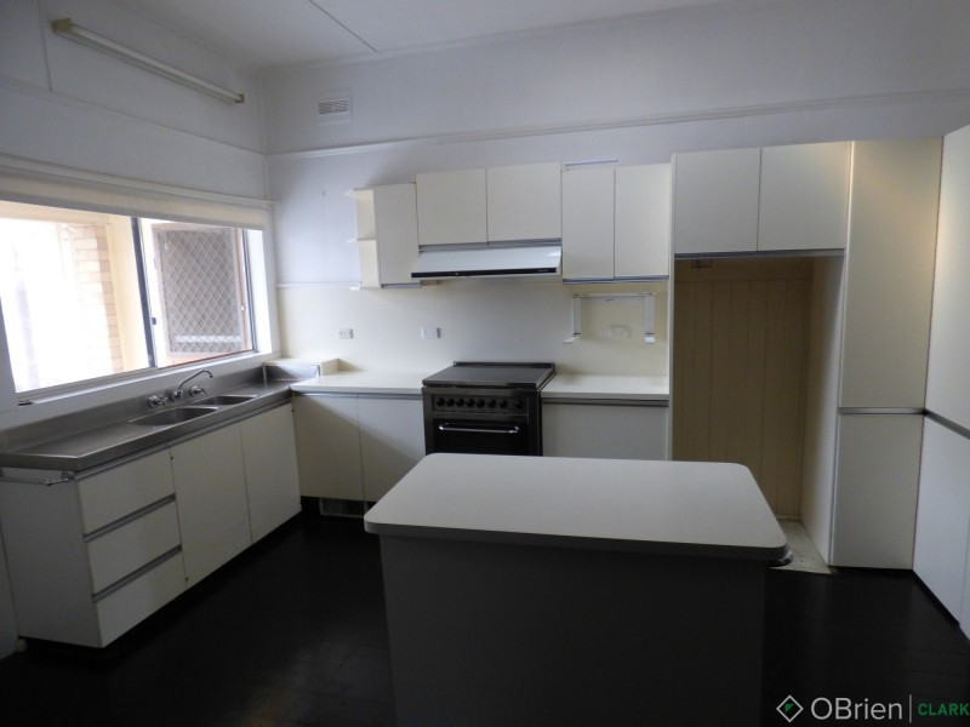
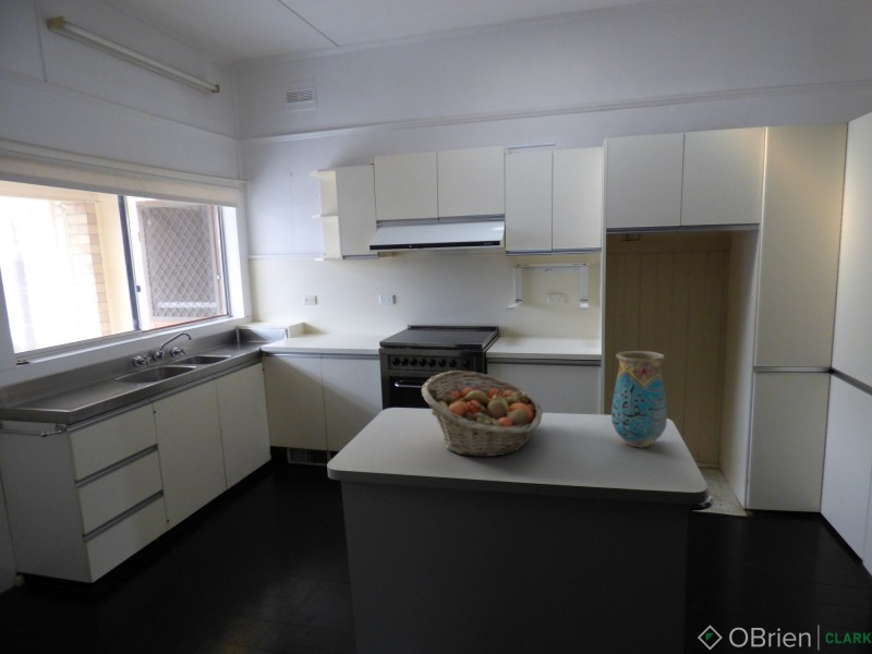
+ fruit basket [421,370,544,458]
+ vase [610,350,668,448]
